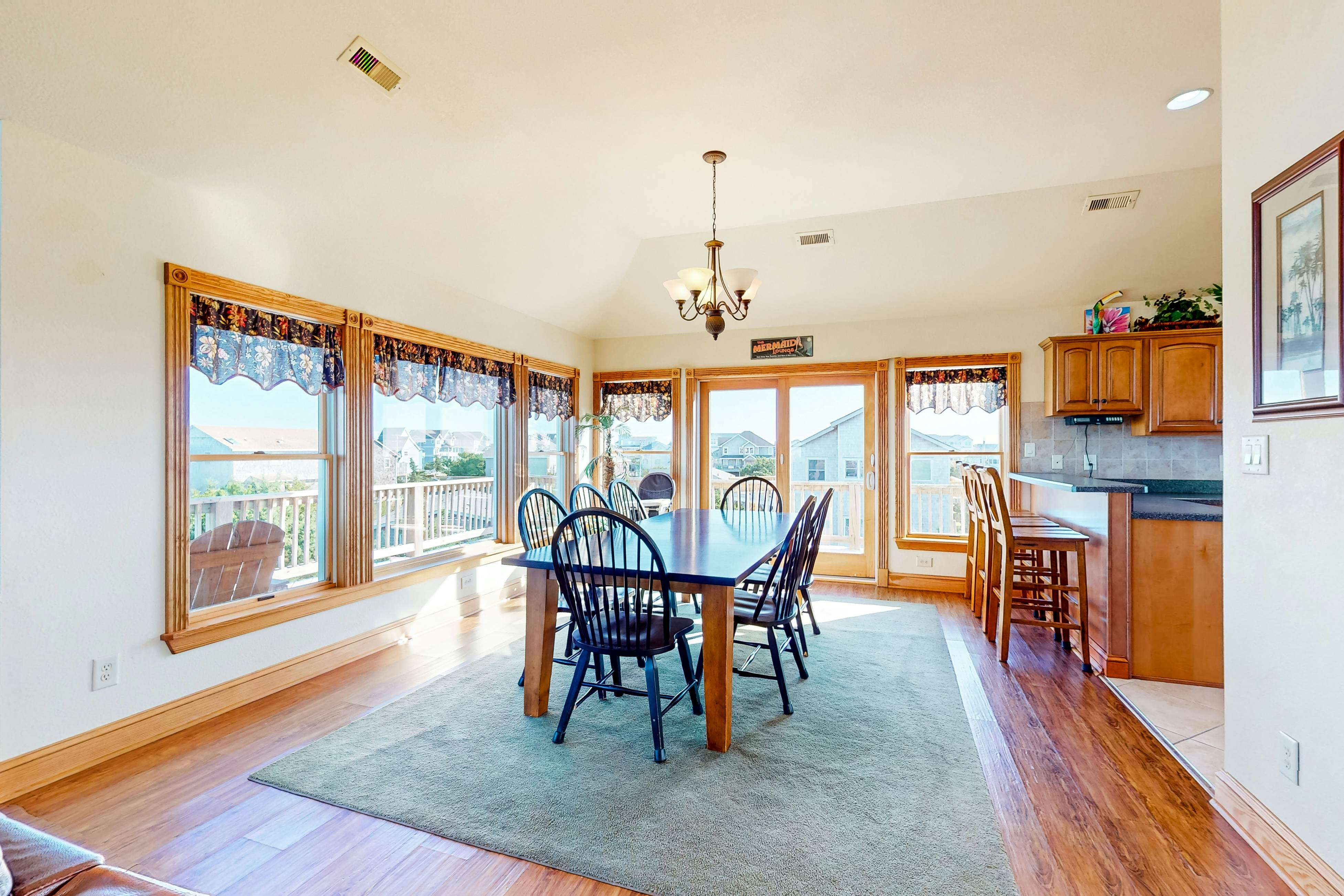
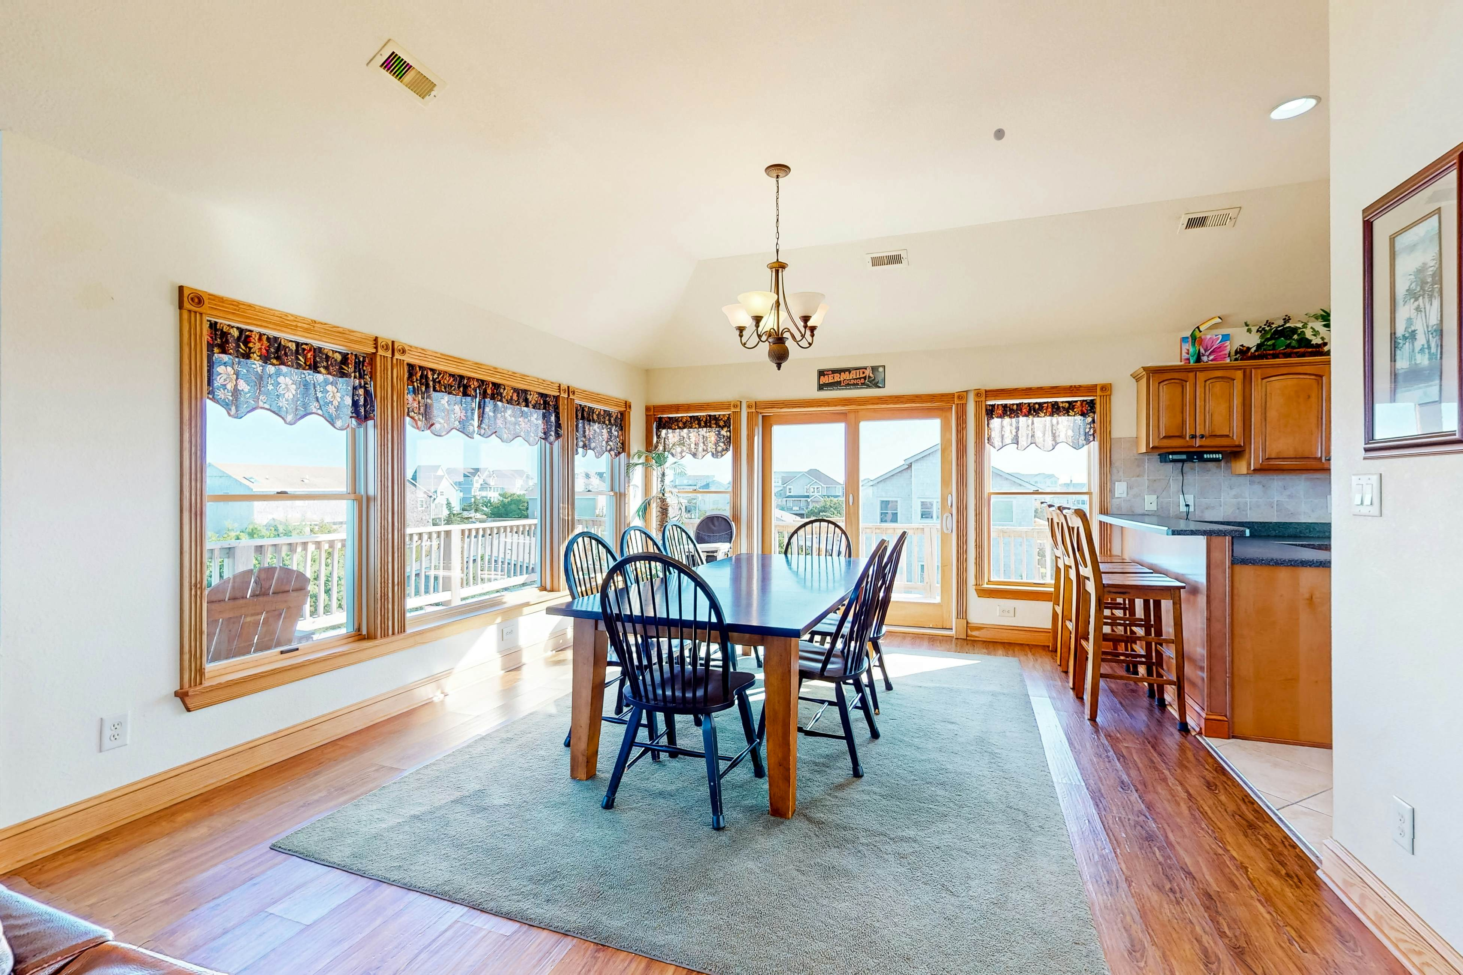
+ eyeball [993,128,1006,141]
